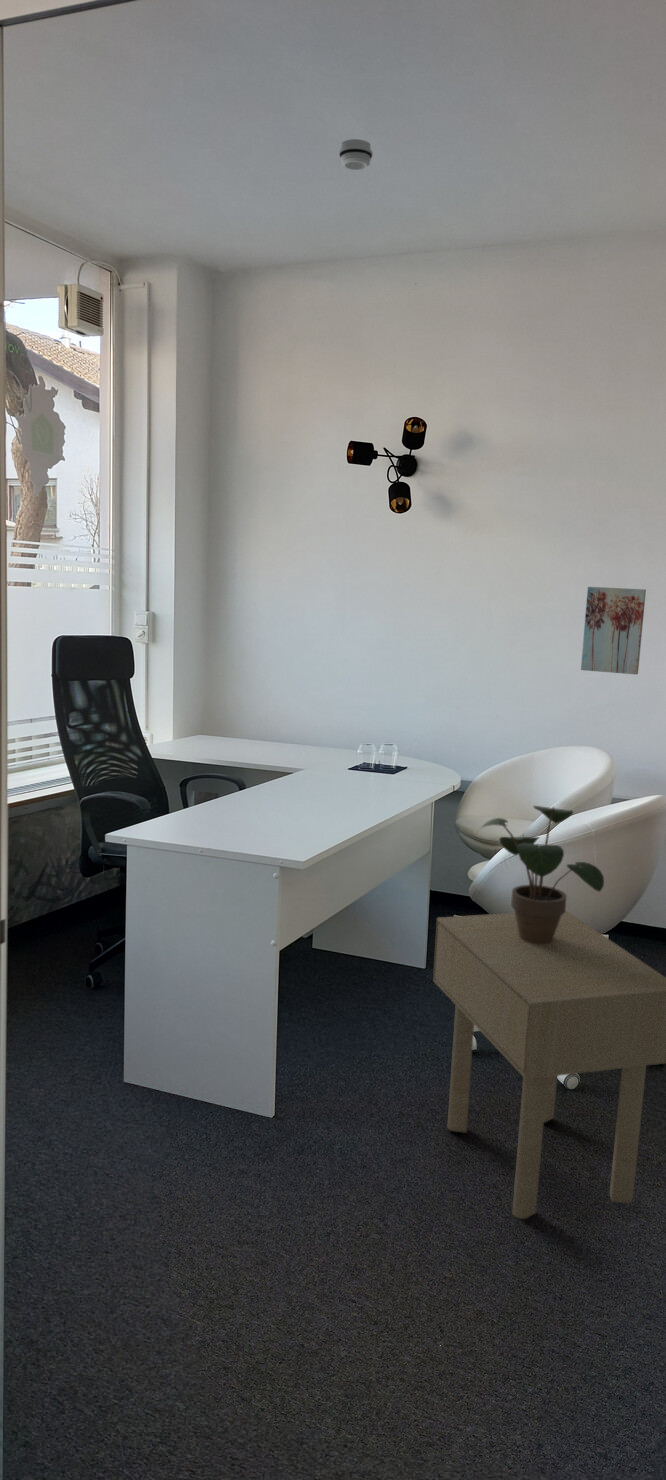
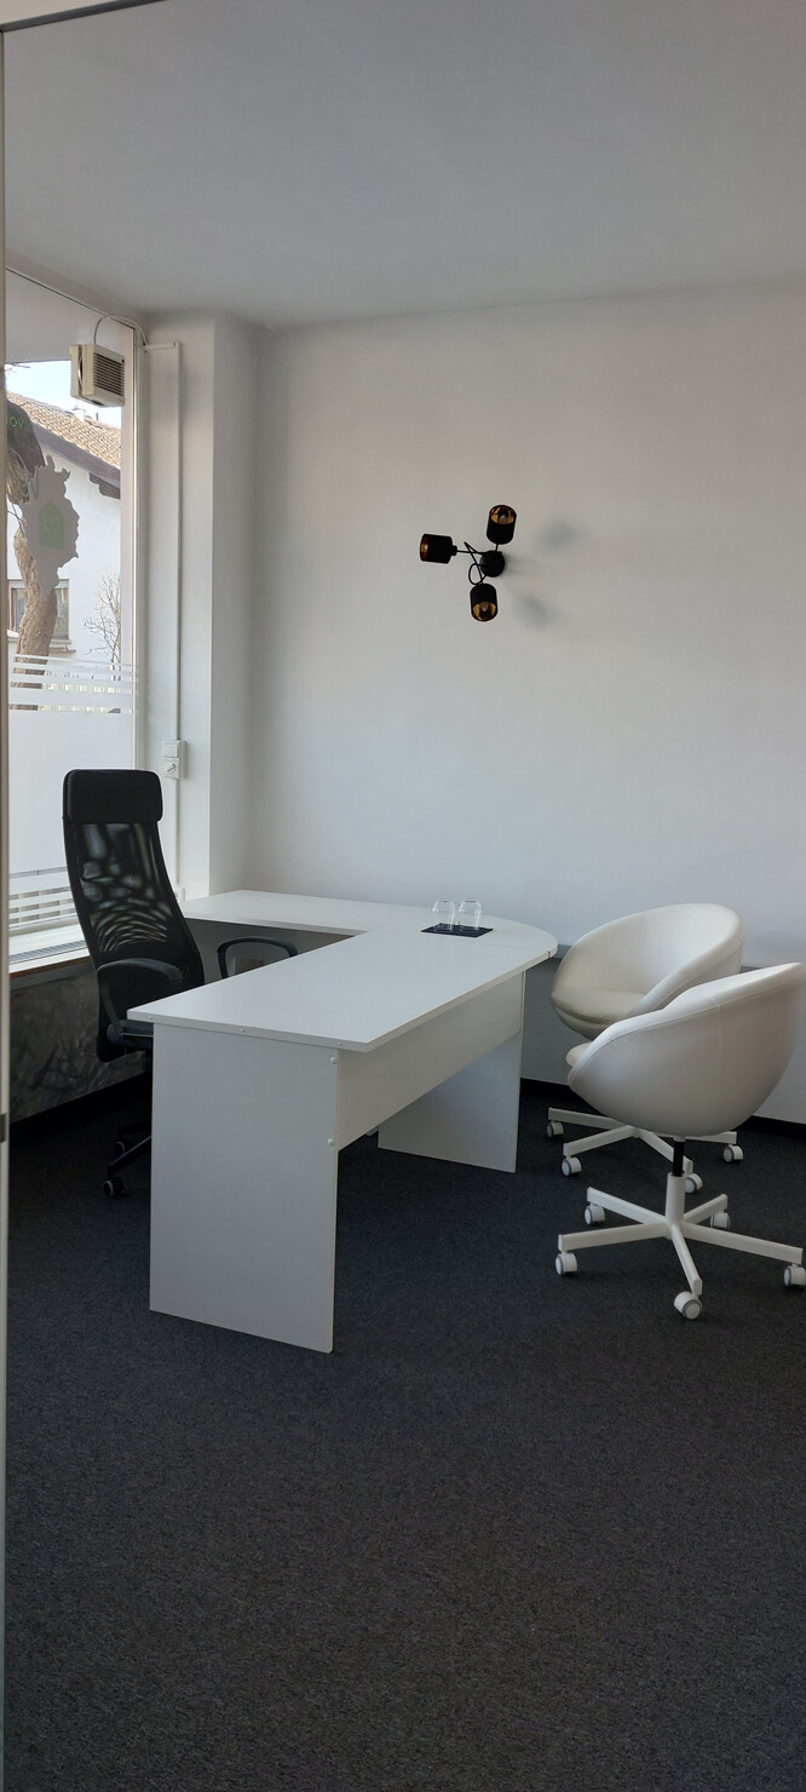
- potted plant [476,804,605,944]
- wall art [580,586,647,676]
- side table [432,909,666,1220]
- smoke detector [338,138,374,171]
